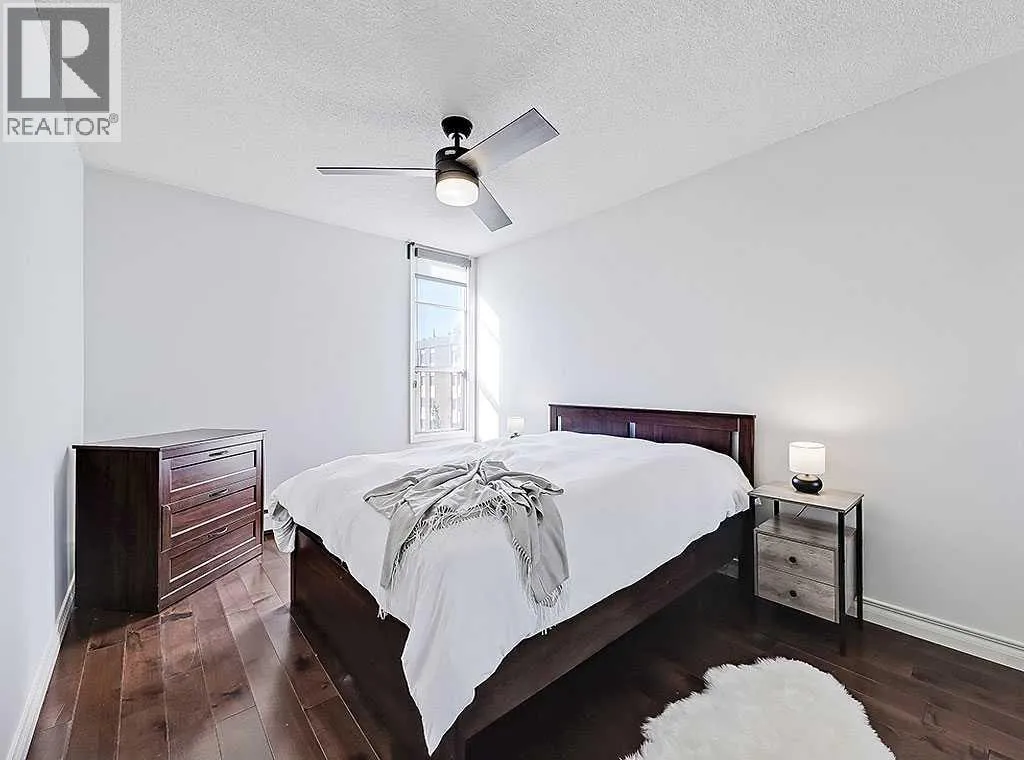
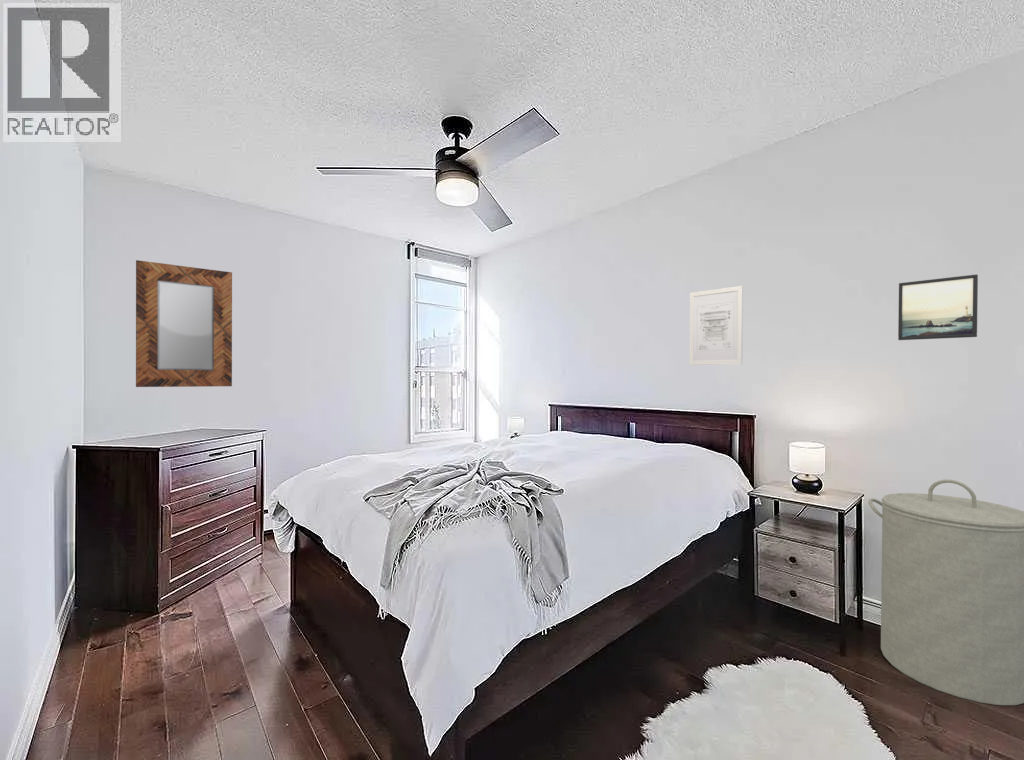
+ laundry hamper [868,478,1024,706]
+ wall art [688,285,744,366]
+ home mirror [135,259,233,388]
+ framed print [897,273,979,341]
